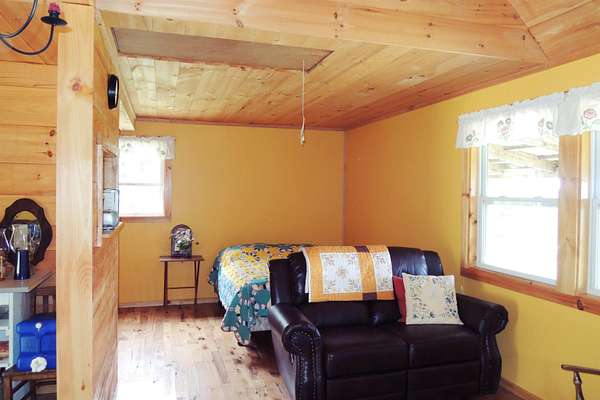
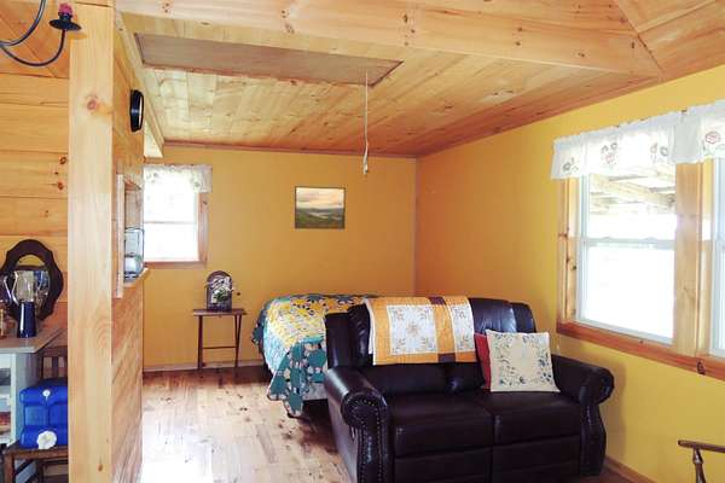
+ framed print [294,185,347,231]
